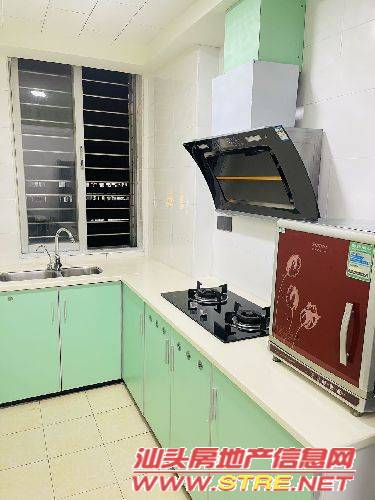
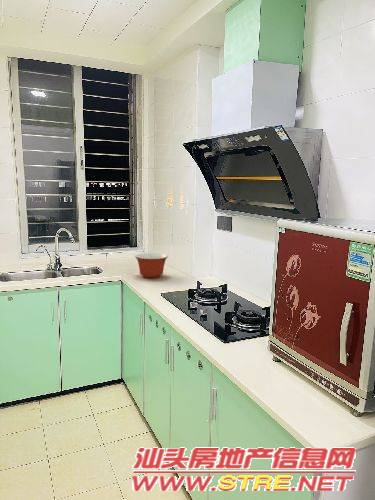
+ mixing bowl [134,252,169,279]
